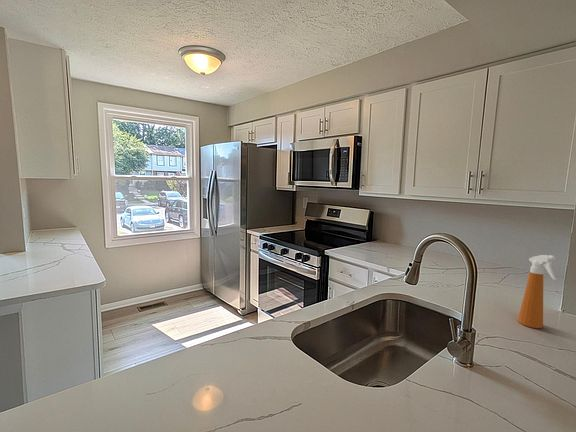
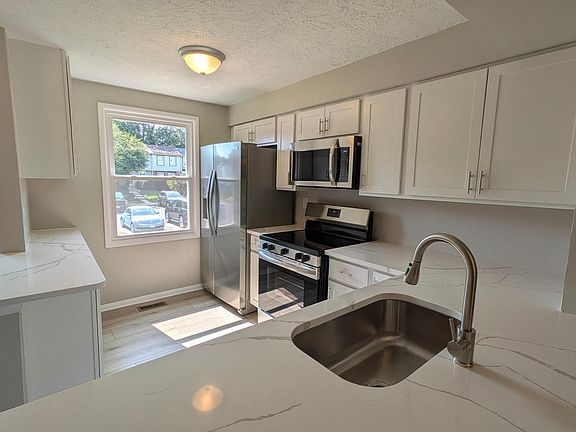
- spray bottle [517,254,558,329]
